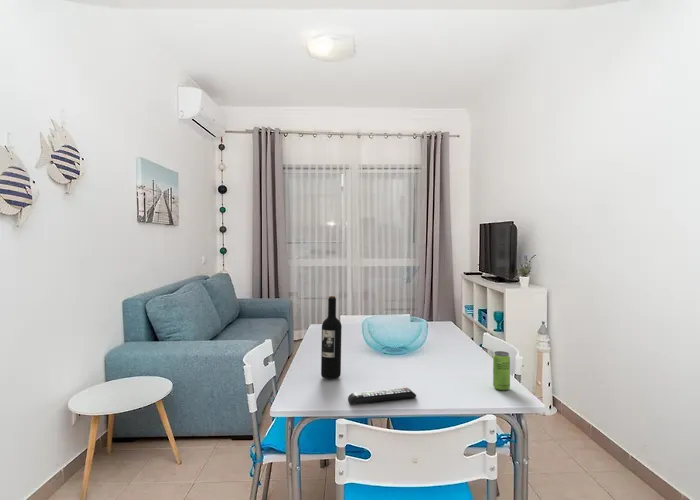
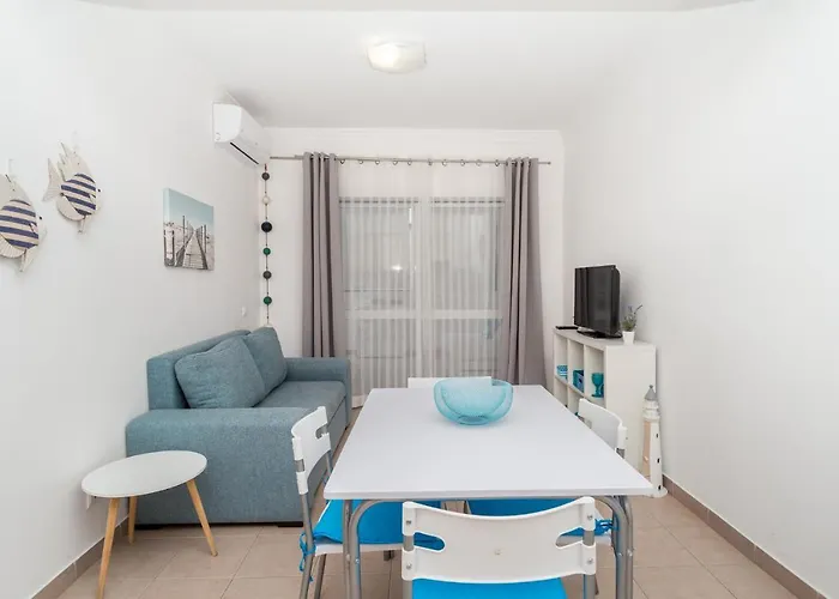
- beverage can [492,350,511,391]
- remote control [347,386,417,405]
- wine bottle [320,295,343,380]
